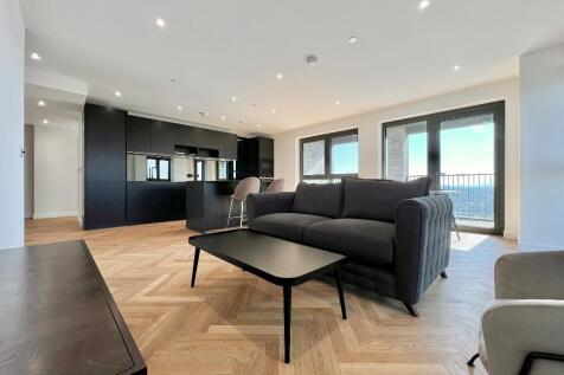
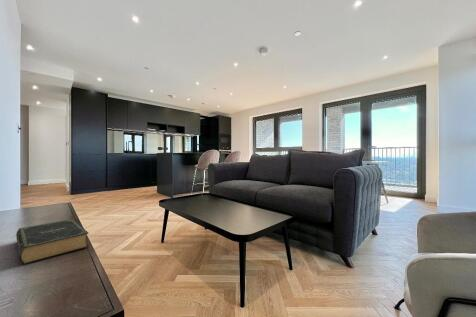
+ book [15,218,90,265]
